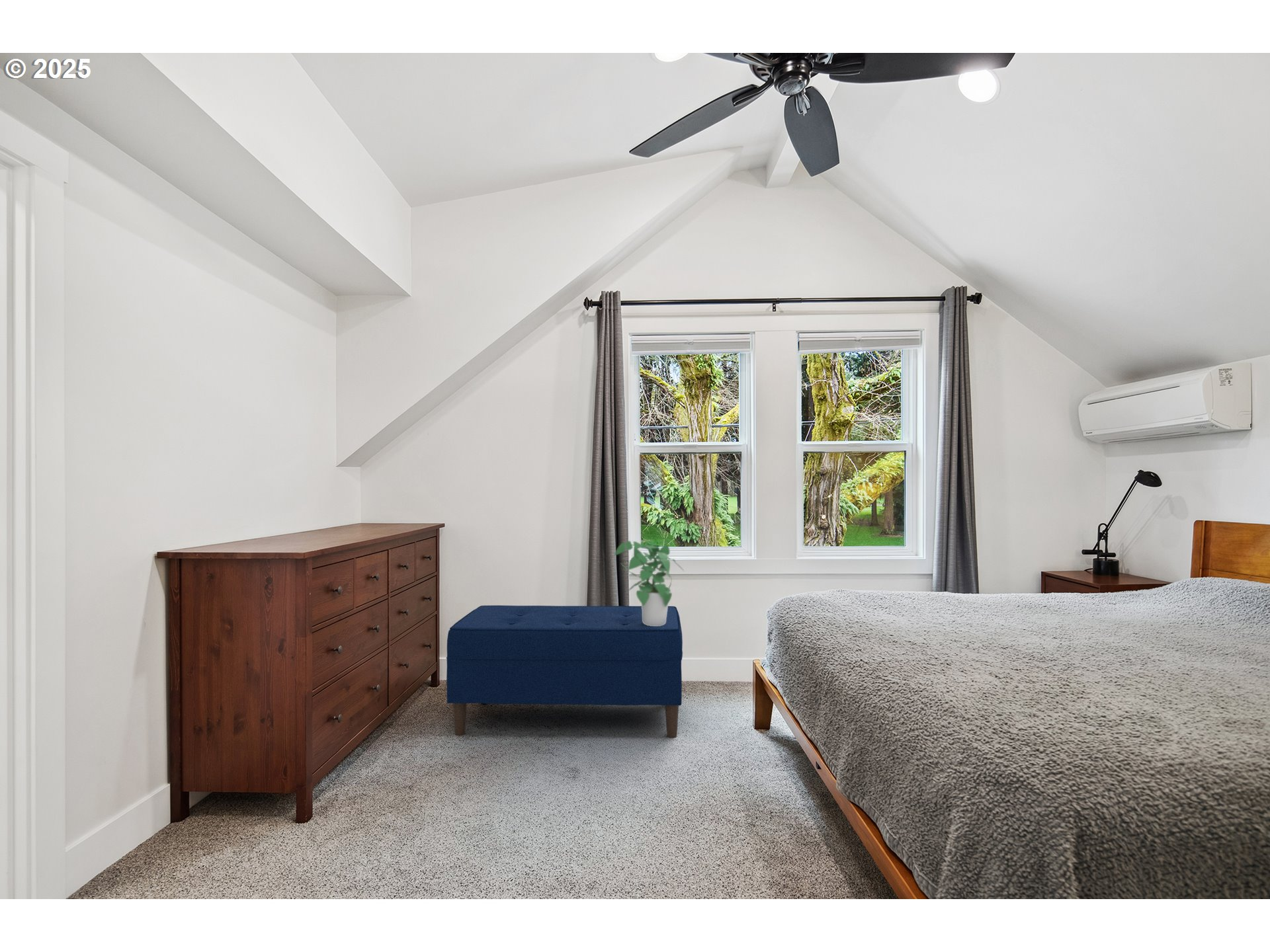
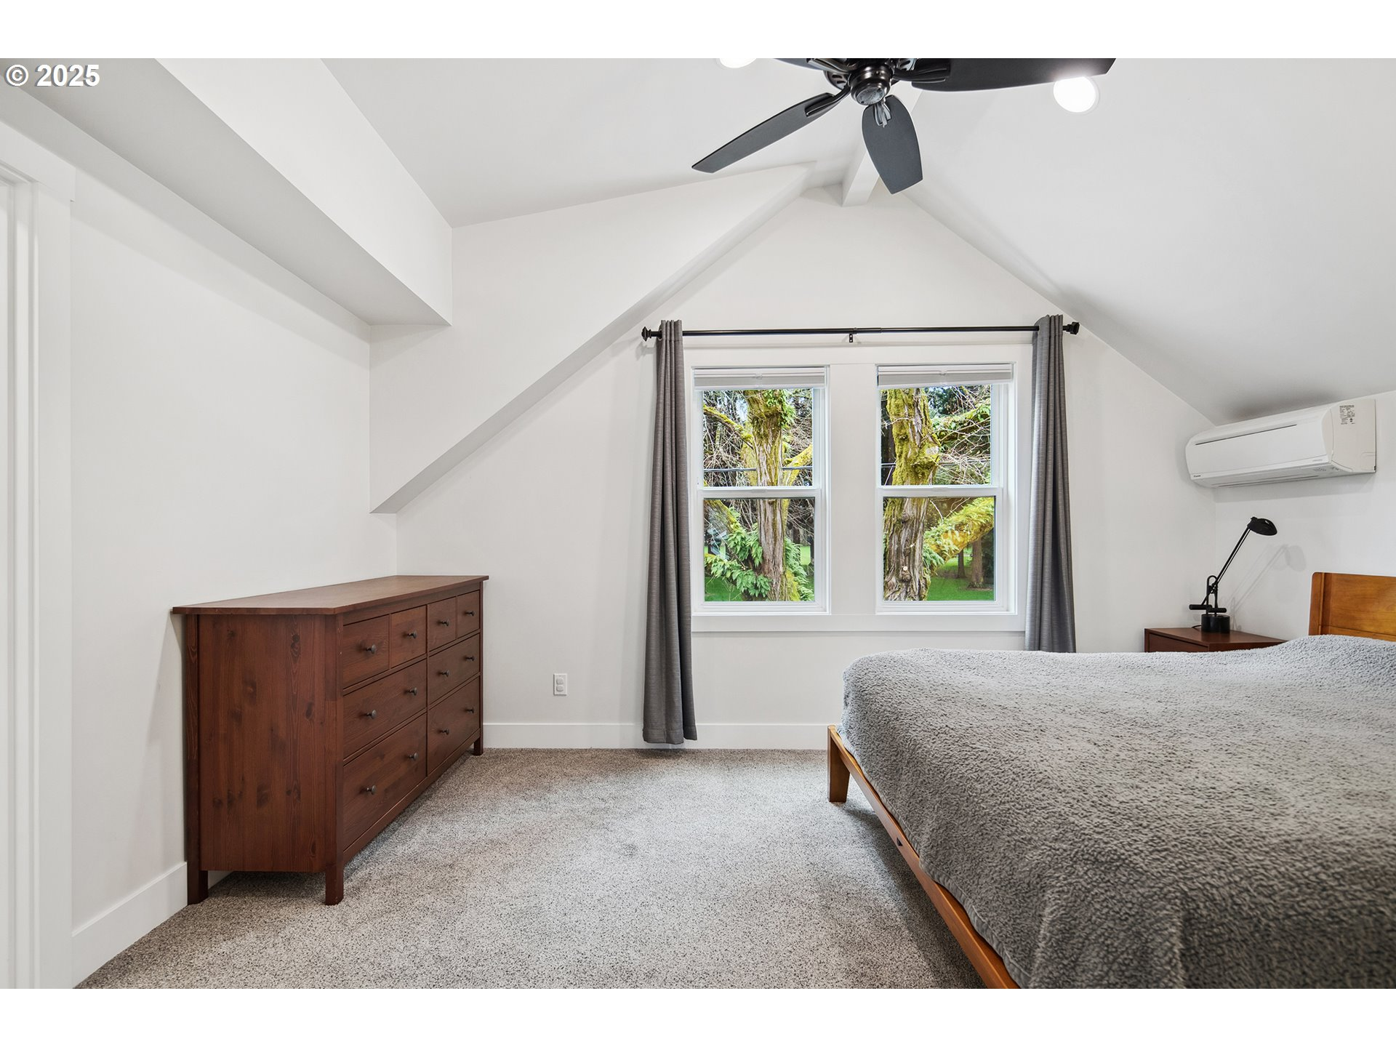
- bench [446,605,683,738]
- potted plant [614,540,685,626]
